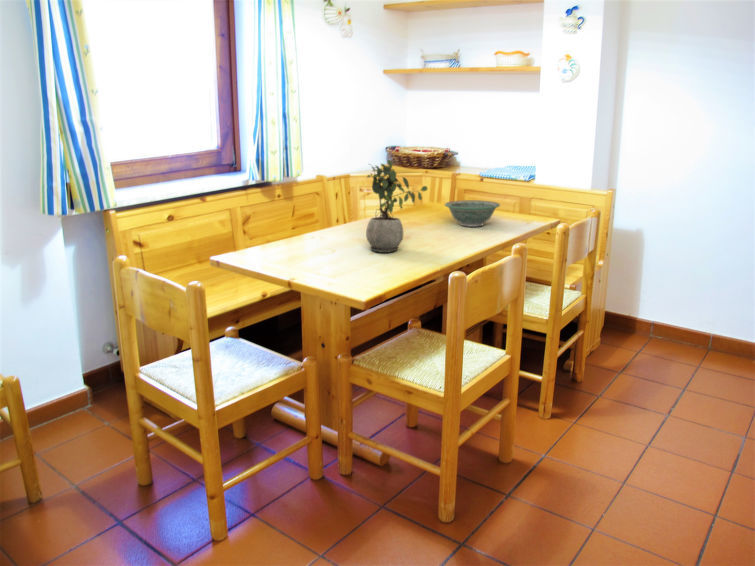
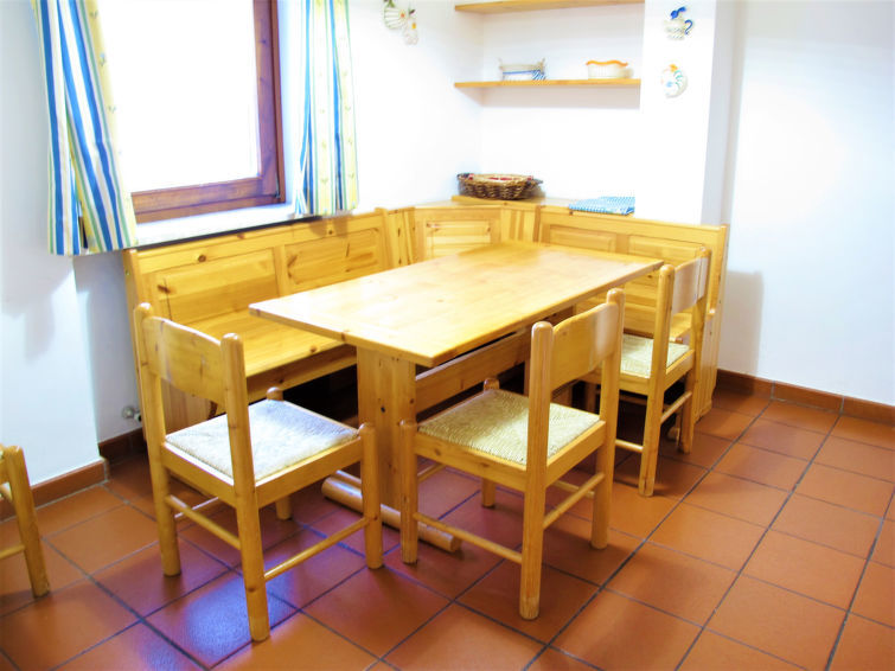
- potted plant [365,159,429,254]
- bowl [444,199,501,228]
